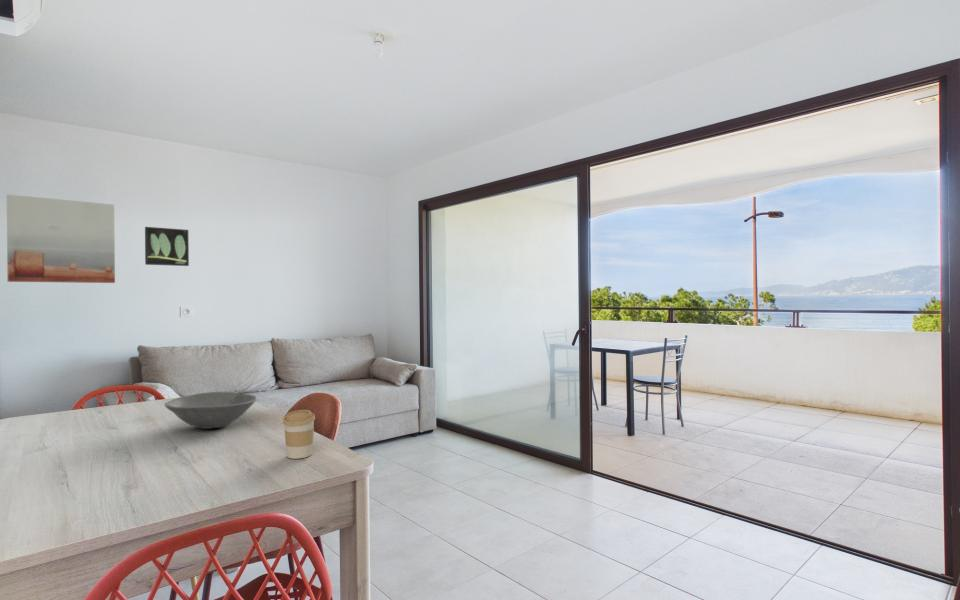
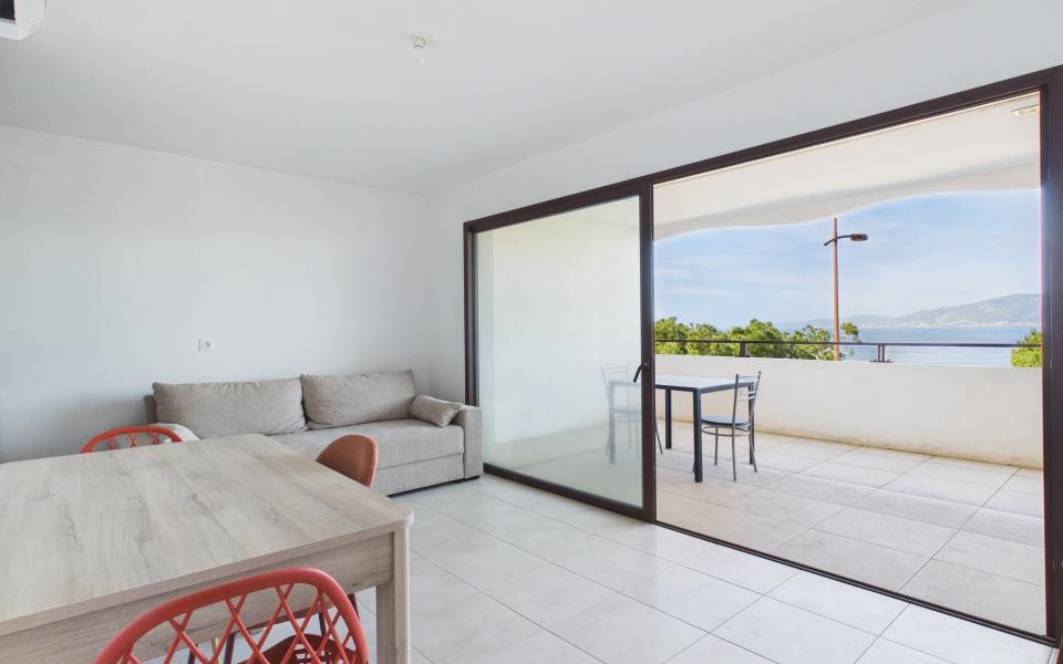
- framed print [144,226,190,267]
- bowl [164,391,258,430]
- wall art [6,194,116,284]
- coffee cup [282,409,316,460]
